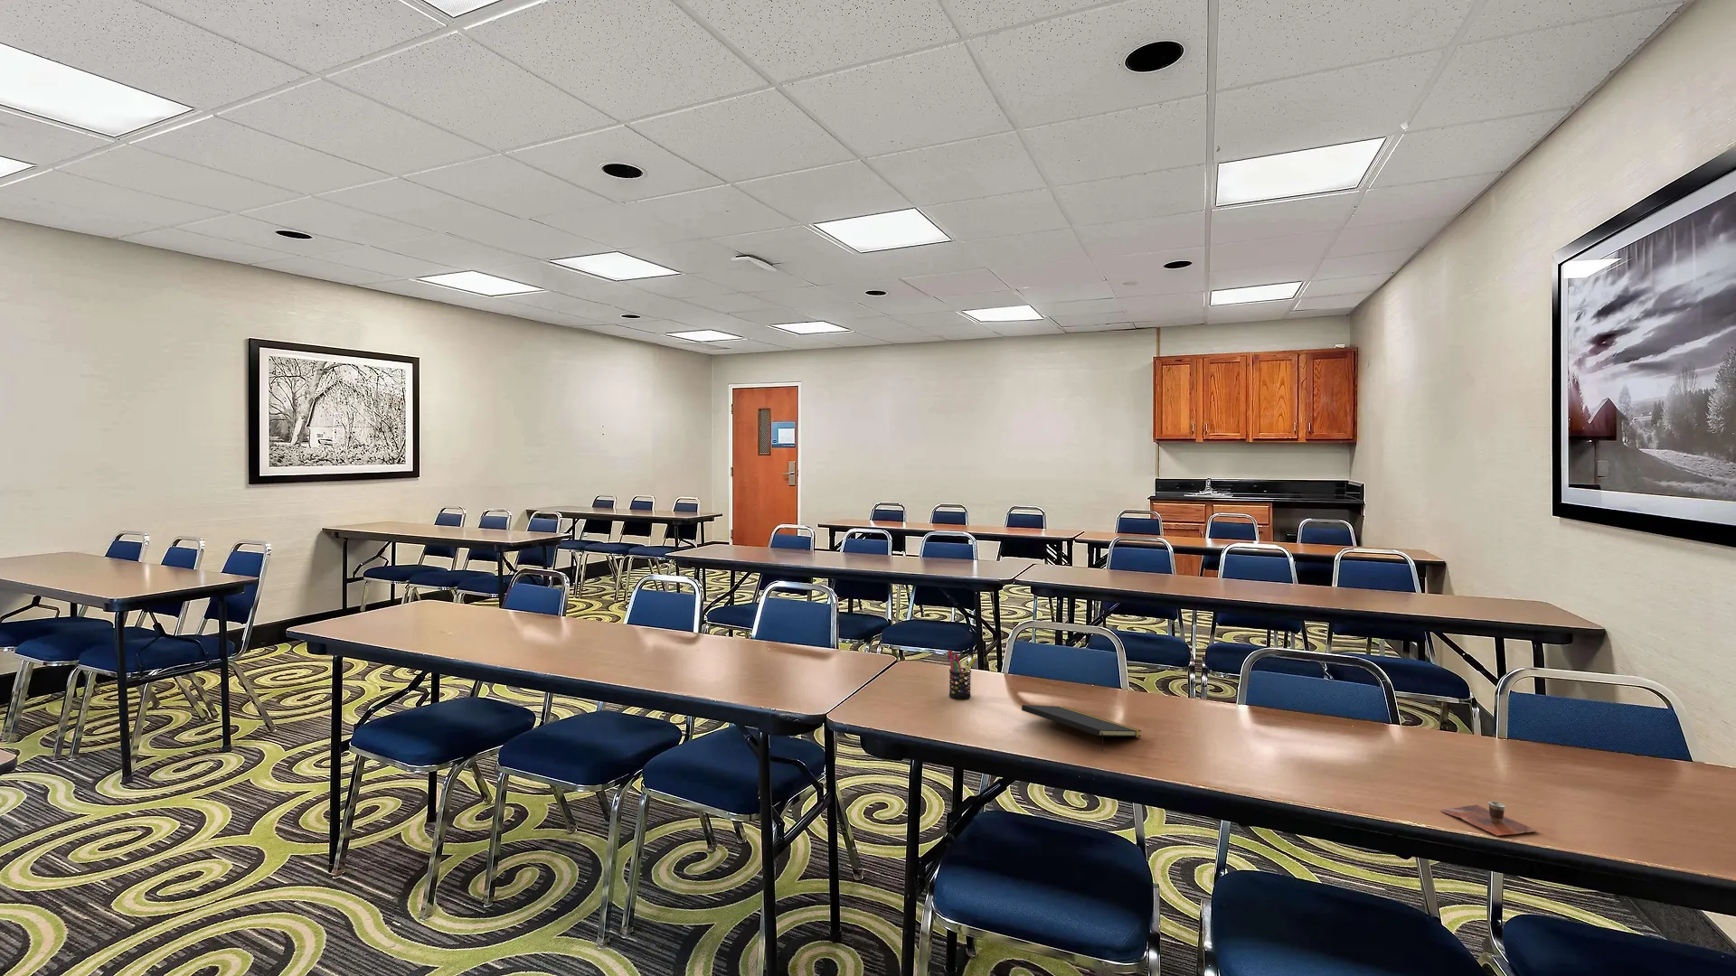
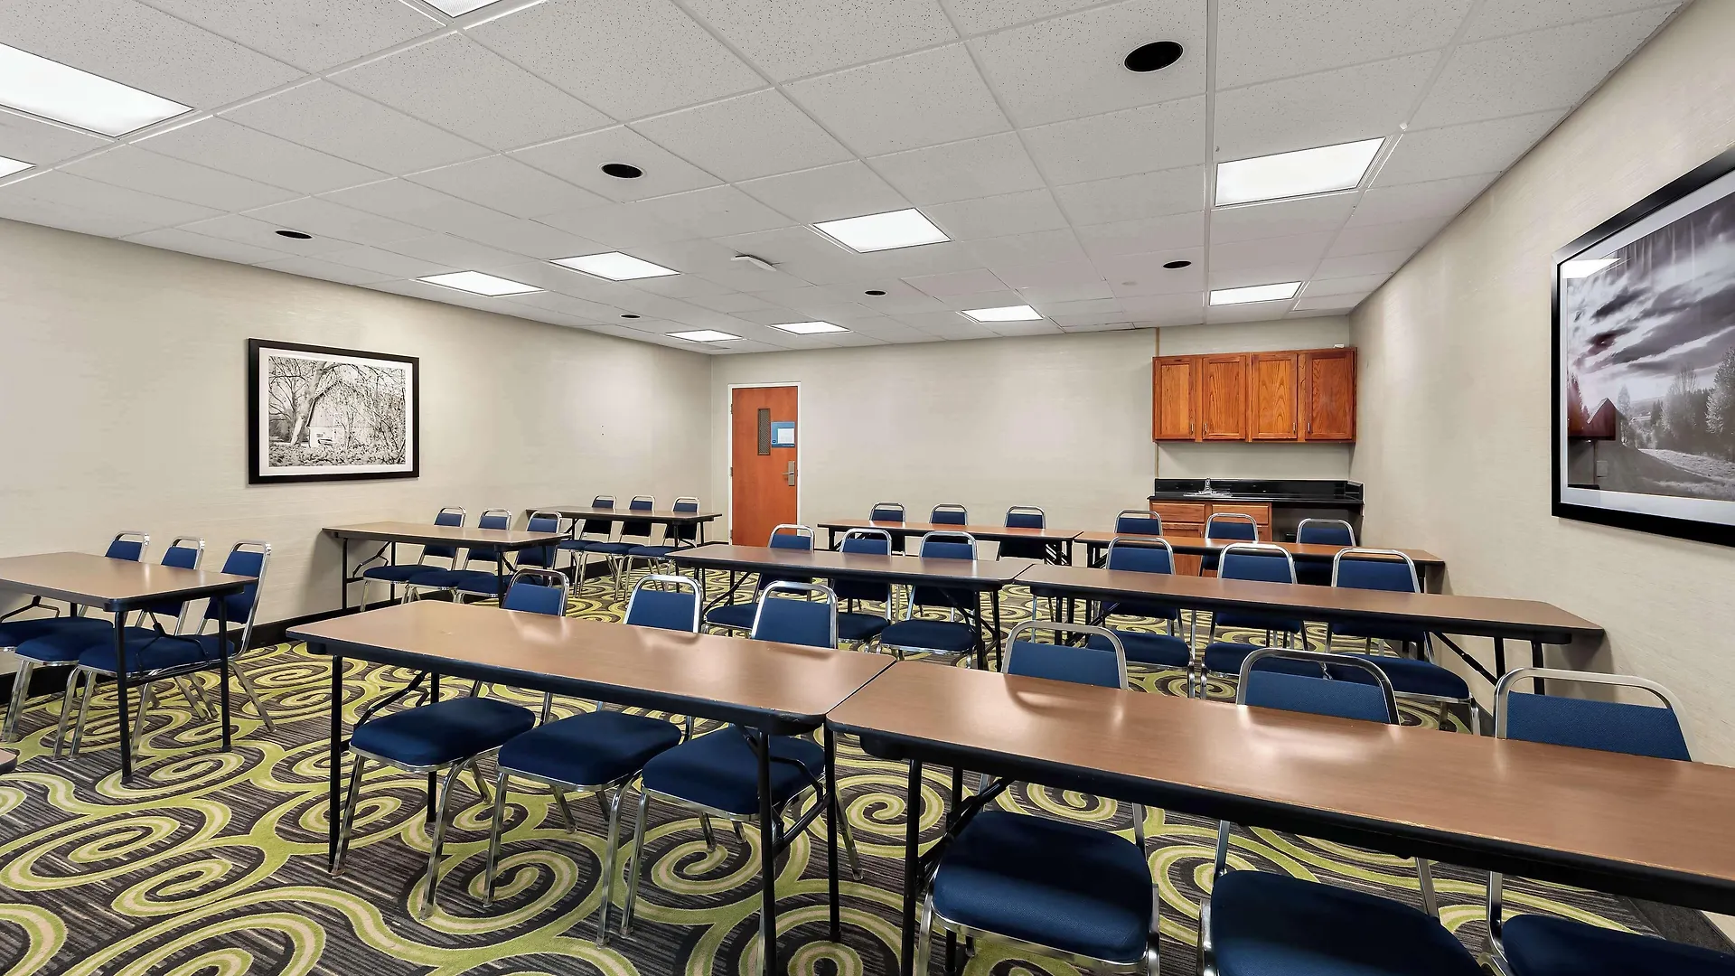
- cup [1439,801,1539,837]
- pen holder [947,649,975,701]
- notepad [1021,704,1142,752]
